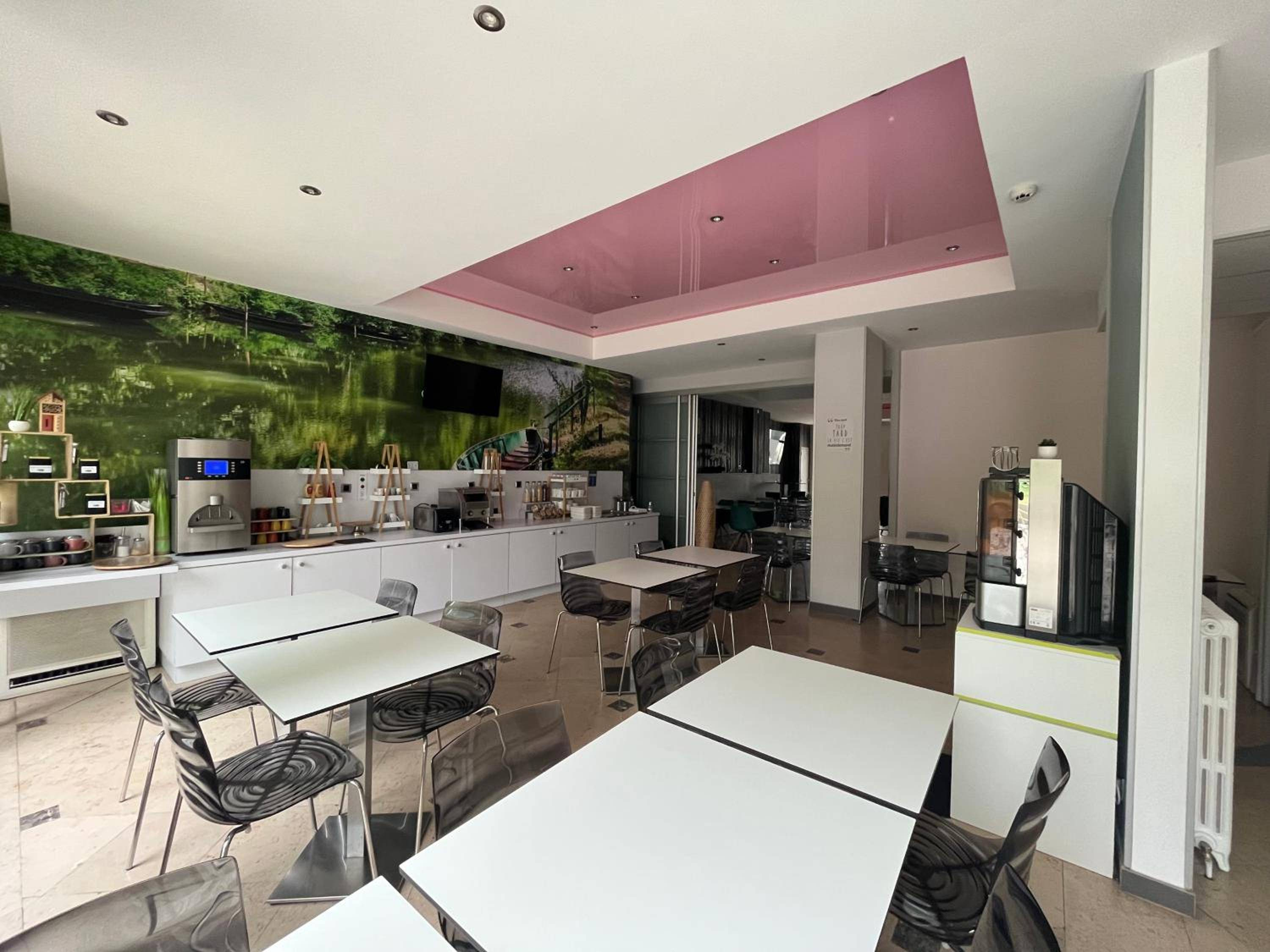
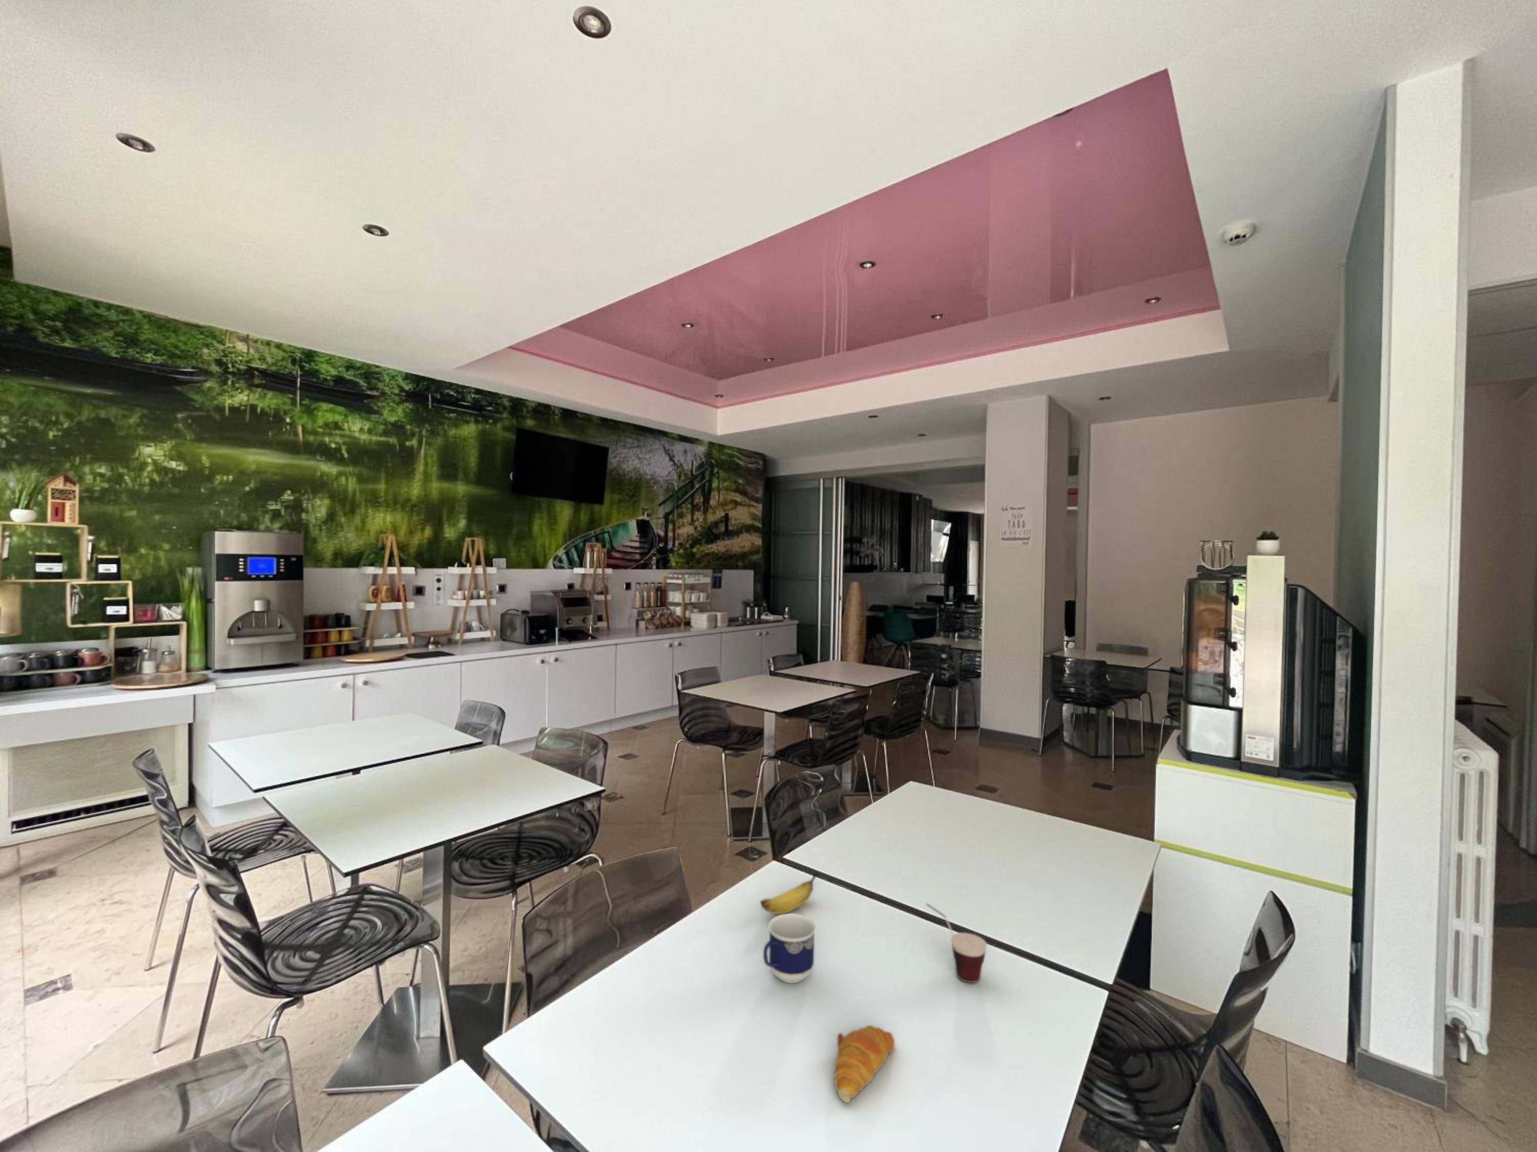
+ cup [762,912,817,984]
+ cup [926,903,988,983]
+ banana [760,872,818,915]
+ croissant [834,1025,896,1104]
